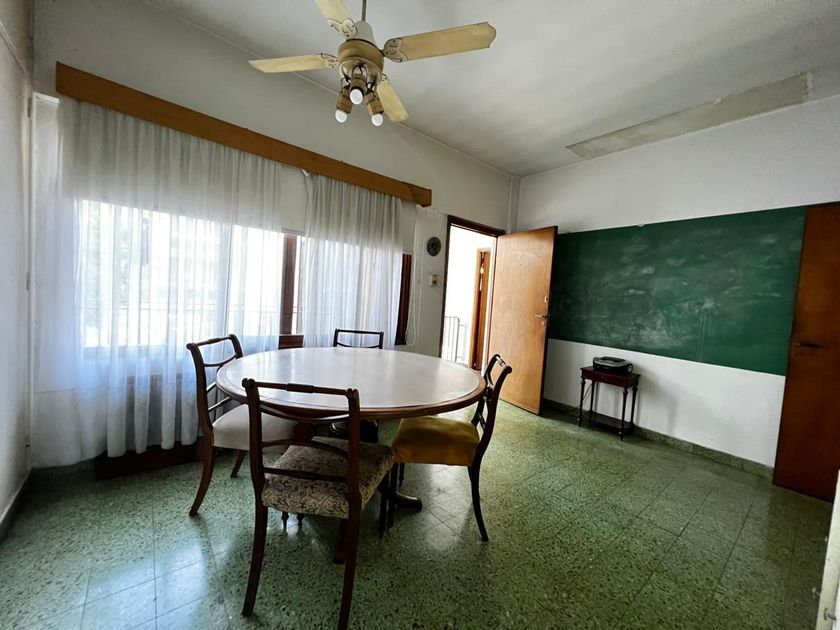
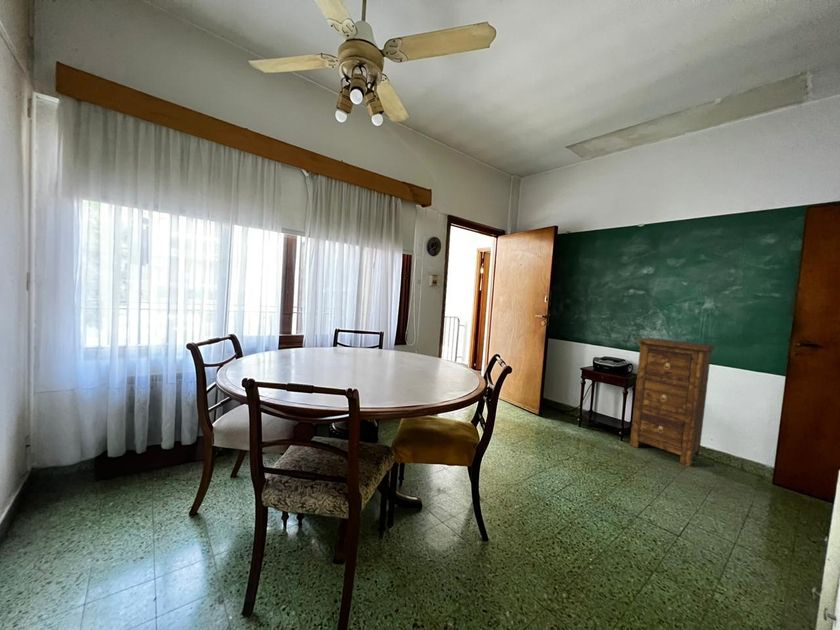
+ cabinet [629,337,716,467]
